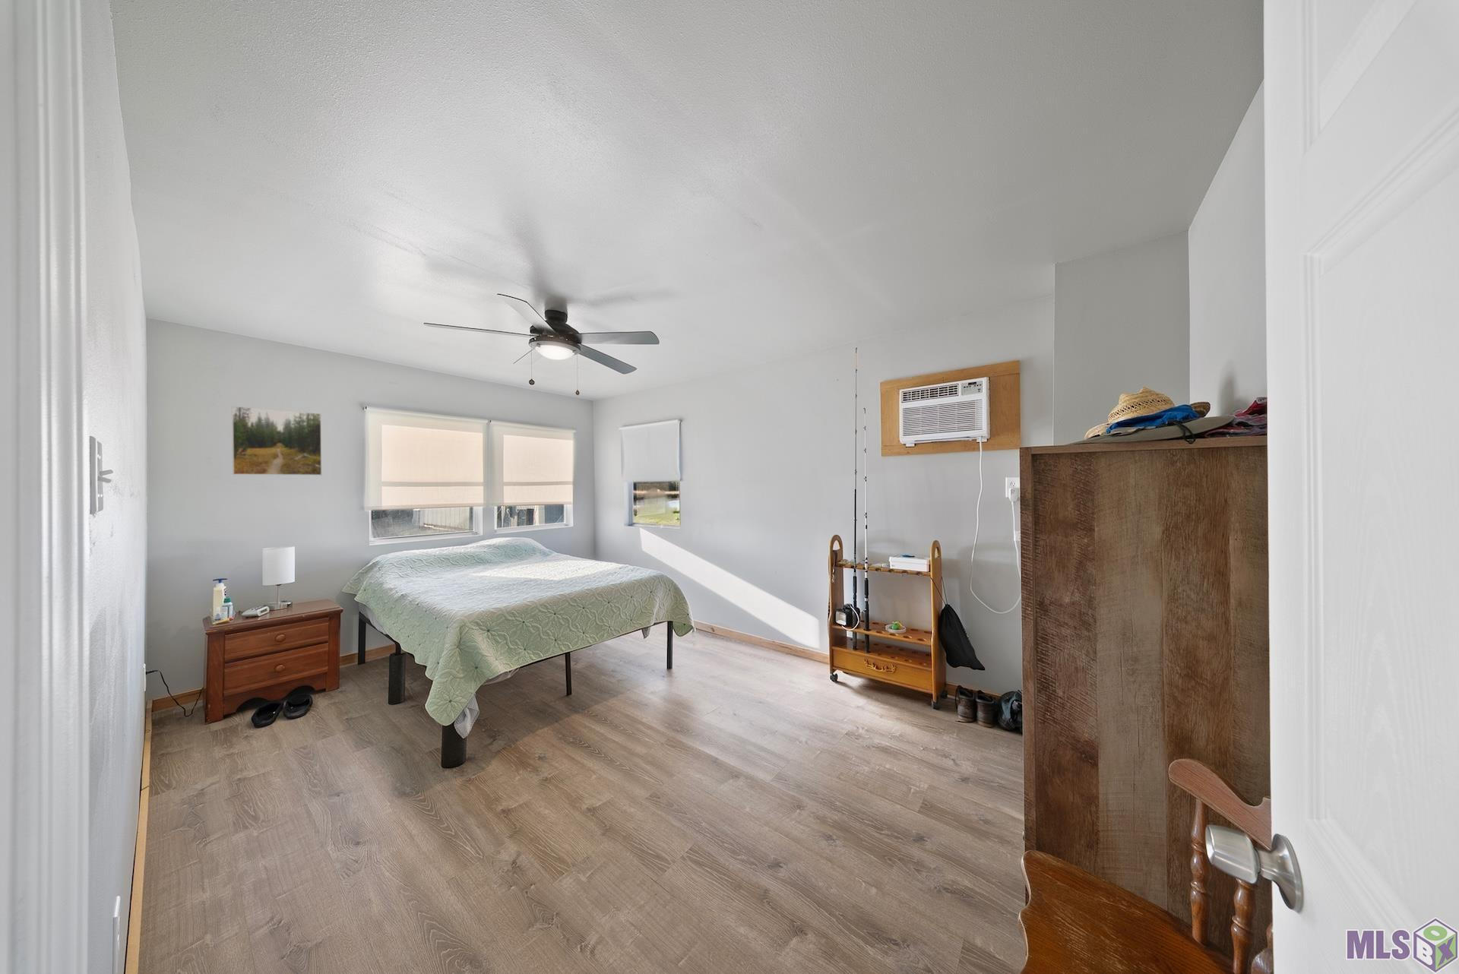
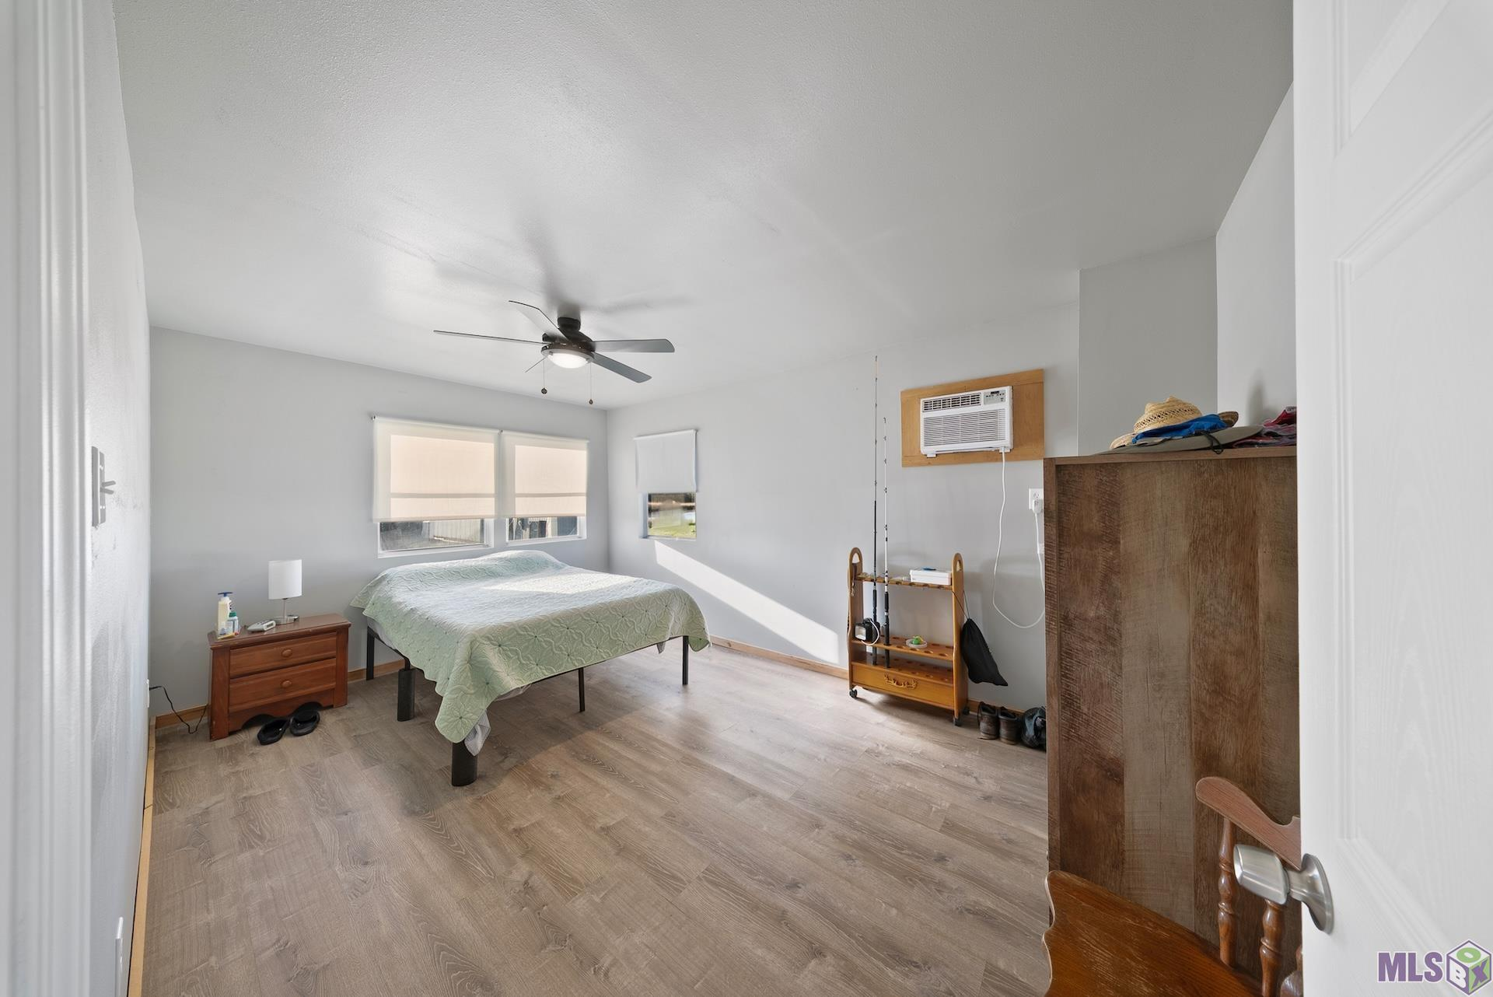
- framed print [230,405,323,476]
